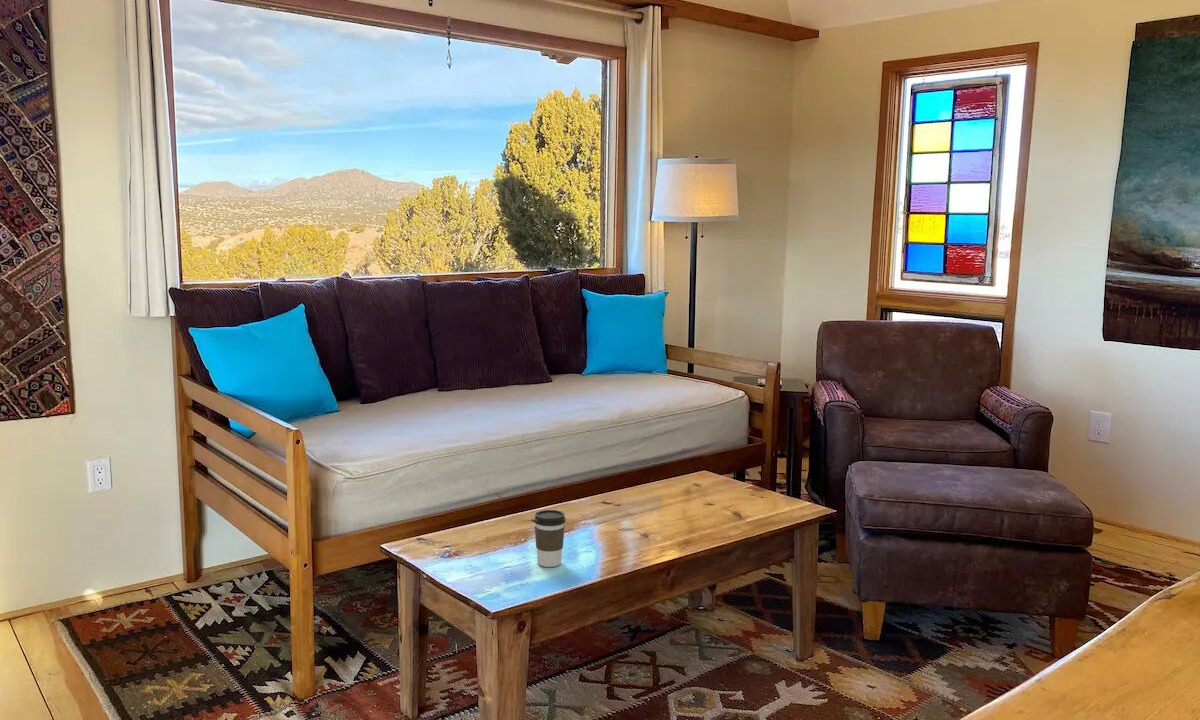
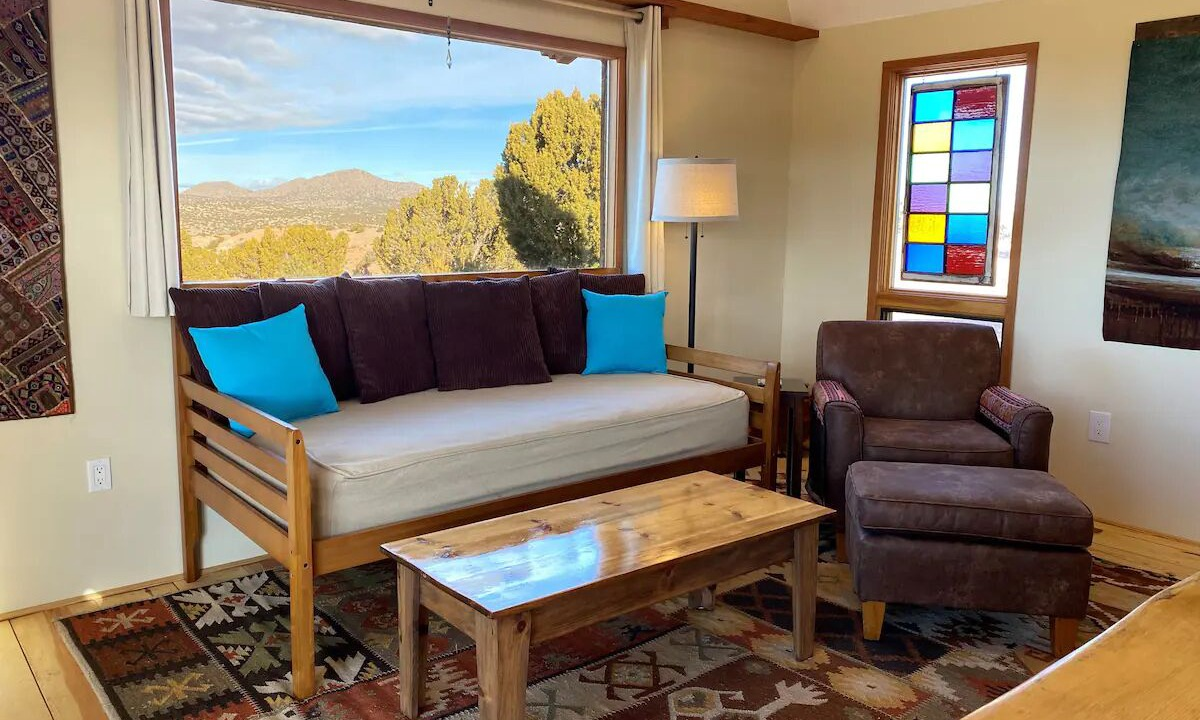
- coffee cup [533,509,567,568]
